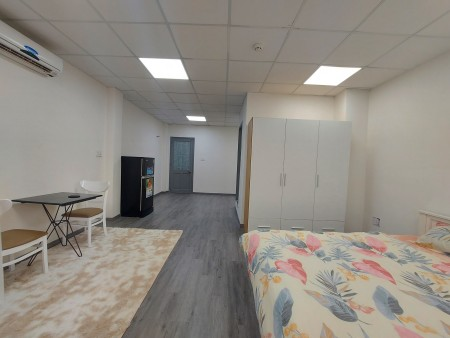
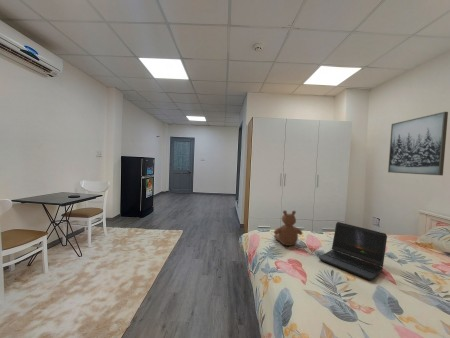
+ laptop computer [318,221,388,282]
+ teddy bear [273,209,303,247]
+ wall art [387,111,449,176]
